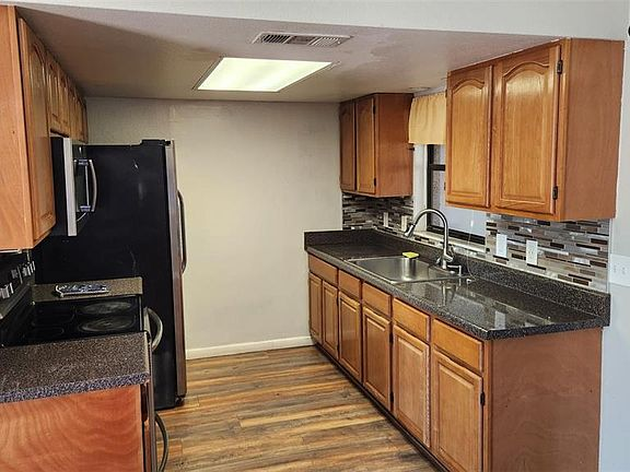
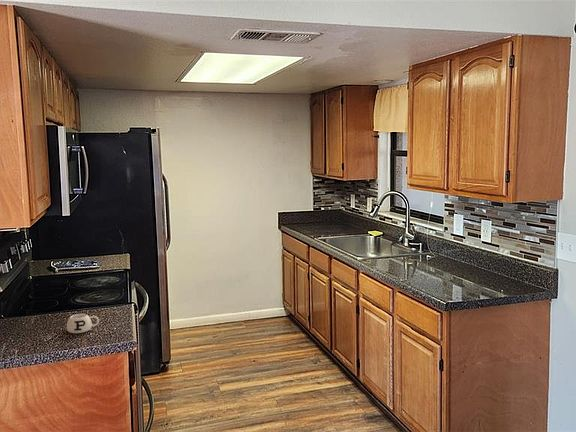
+ mug [66,313,100,334]
